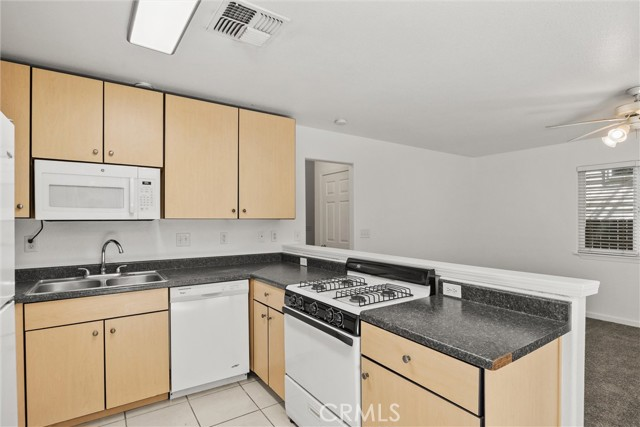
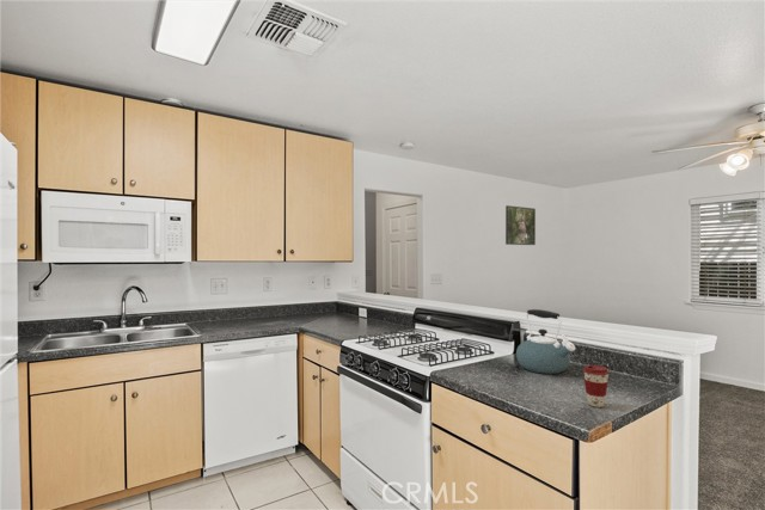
+ coffee cup [582,364,610,408]
+ kettle [515,308,576,375]
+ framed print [504,204,537,246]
